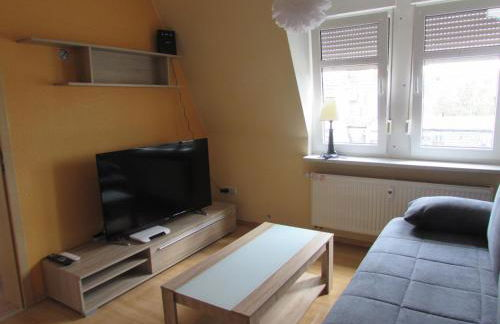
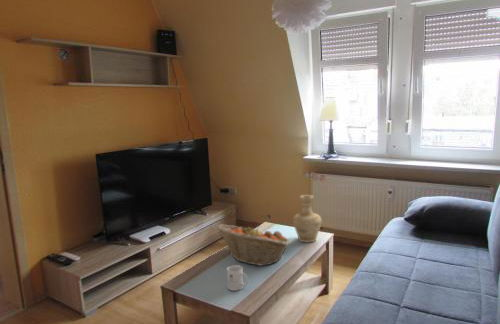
+ fruit basket [215,223,292,267]
+ vase [292,194,323,243]
+ mug [226,264,249,292]
